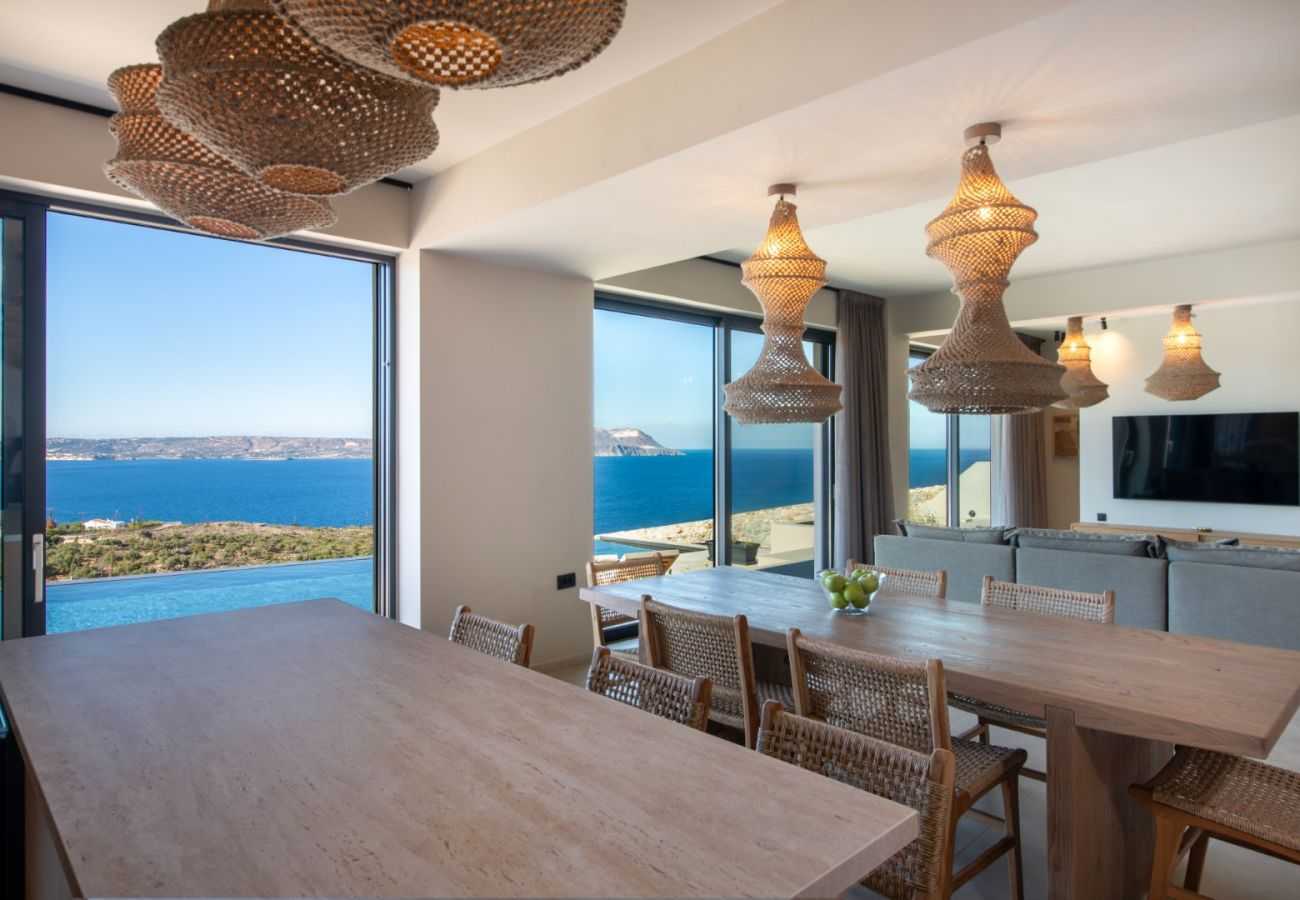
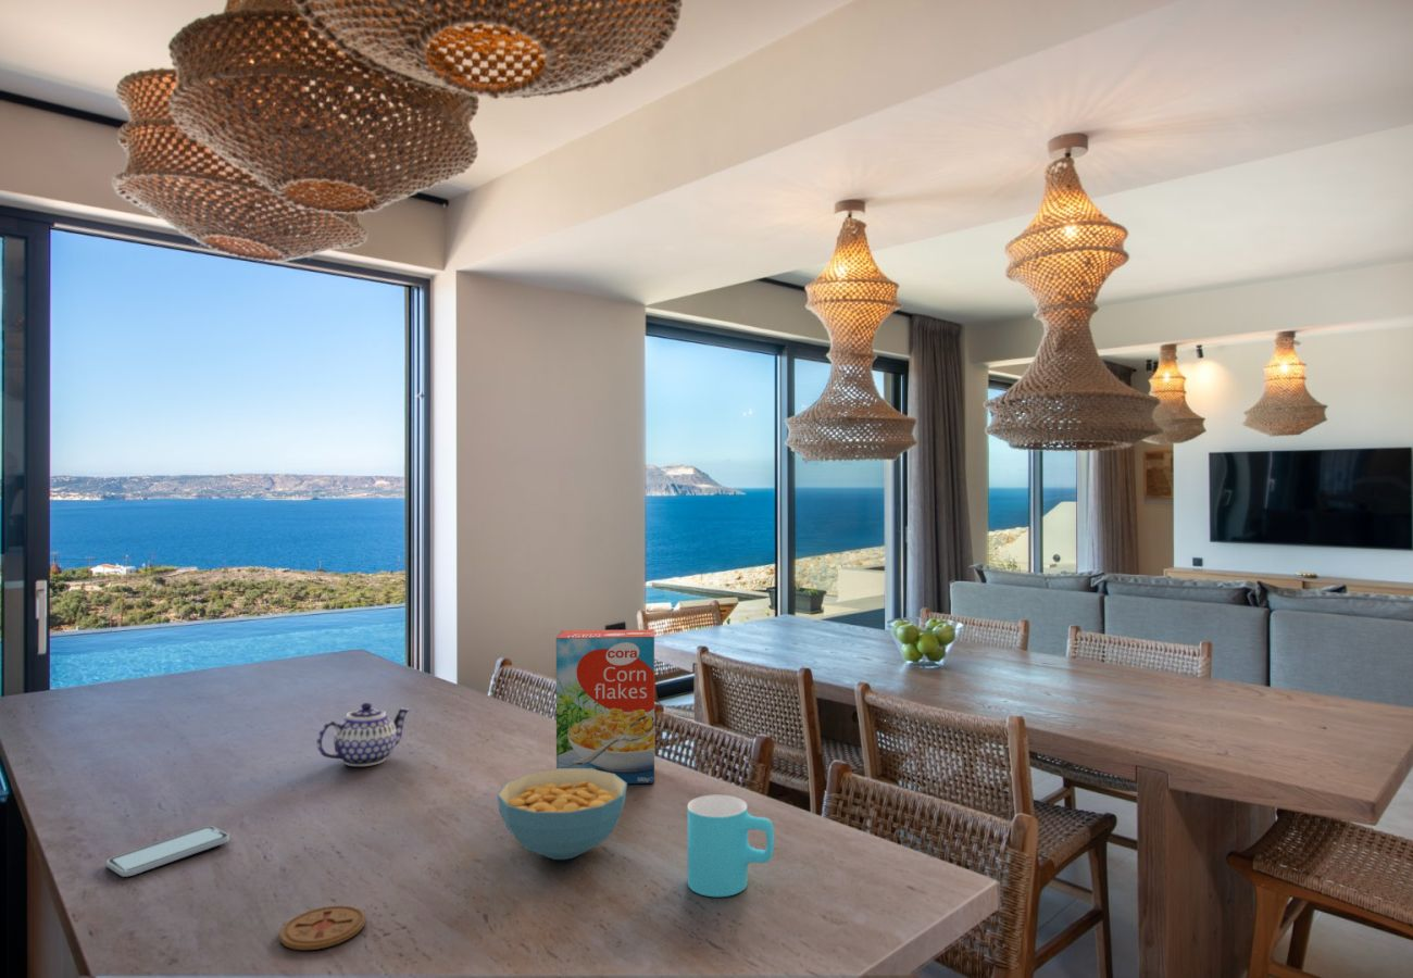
+ cereal box [555,628,655,785]
+ cereal bowl [497,768,628,861]
+ teapot [315,702,411,767]
+ cup [687,794,775,898]
+ smartphone [105,825,230,878]
+ coaster [278,904,366,951]
